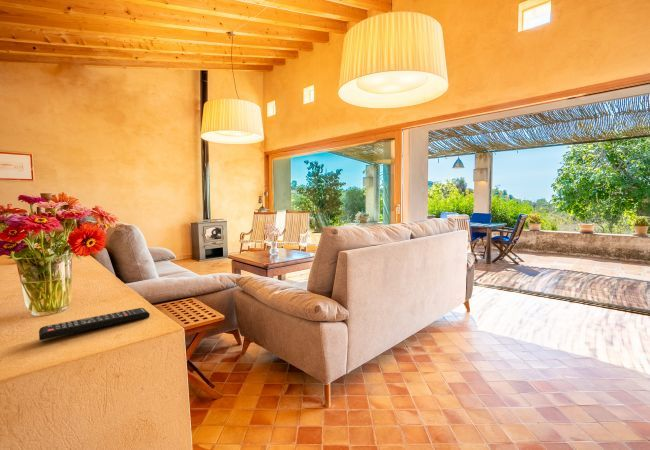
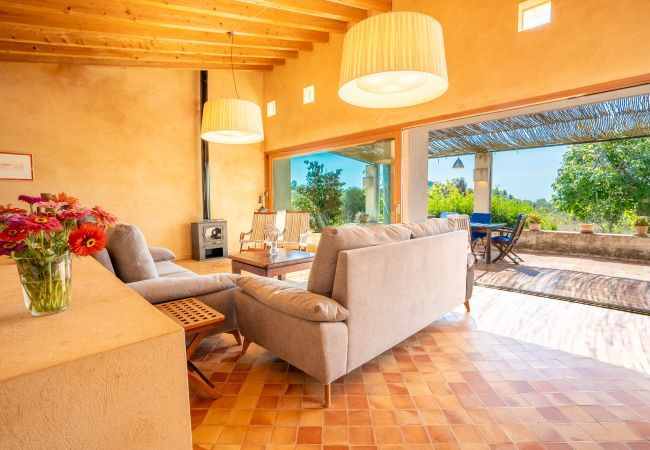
- remote control [38,307,151,341]
